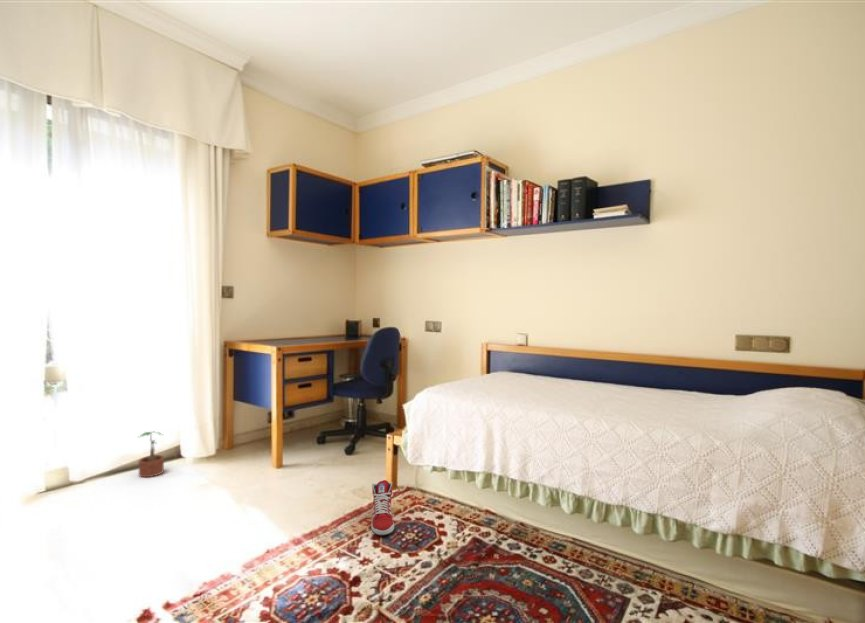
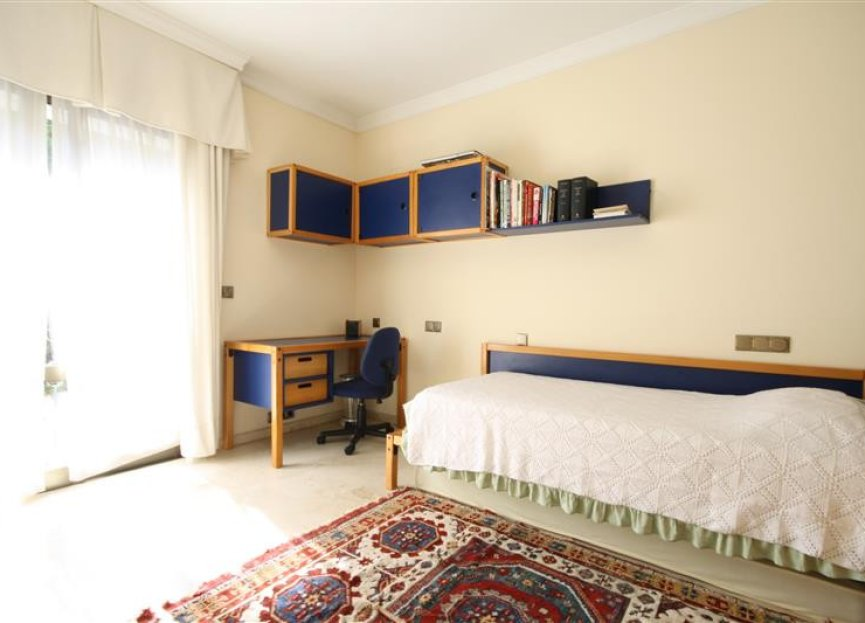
- sneaker [370,479,395,536]
- potted plant [138,431,165,478]
